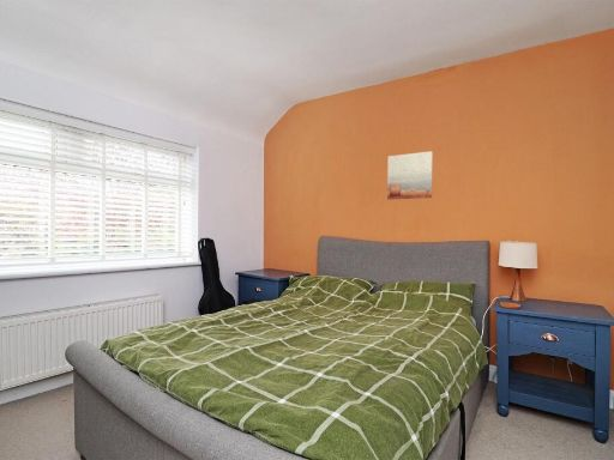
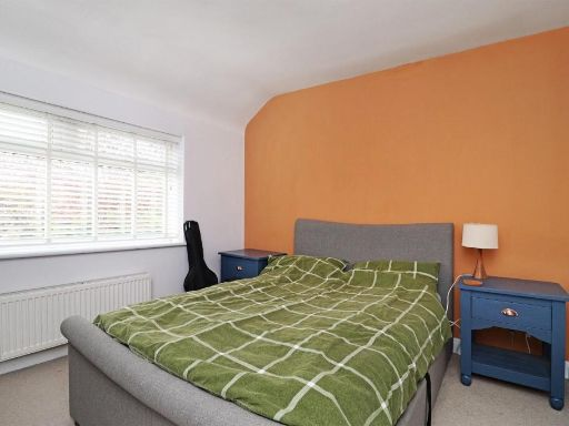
- wall art [386,150,434,201]
